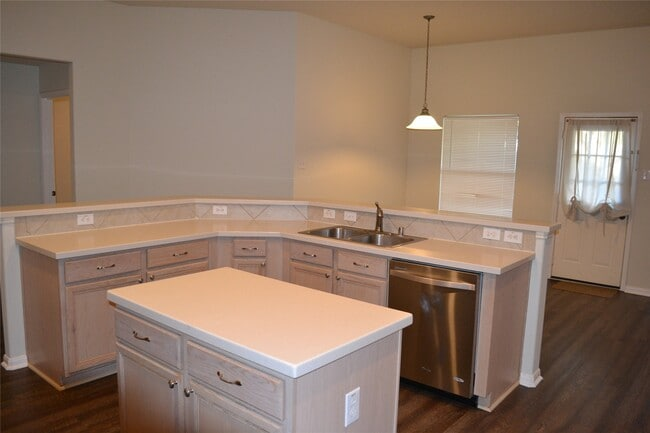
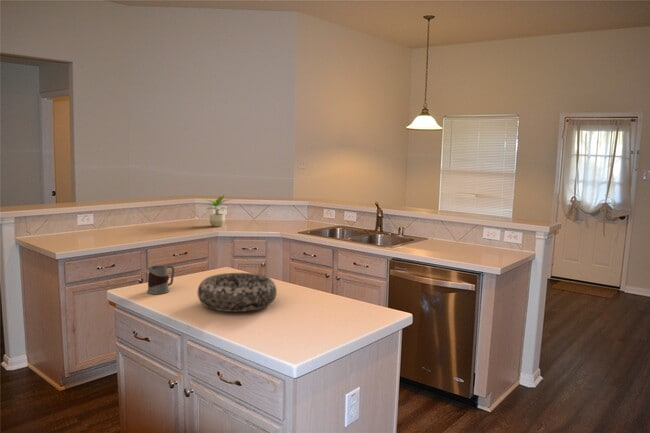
+ potted plant [203,194,232,228]
+ decorative bowl [197,272,278,313]
+ mug [146,264,175,295]
